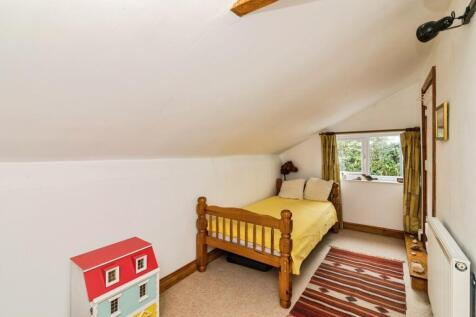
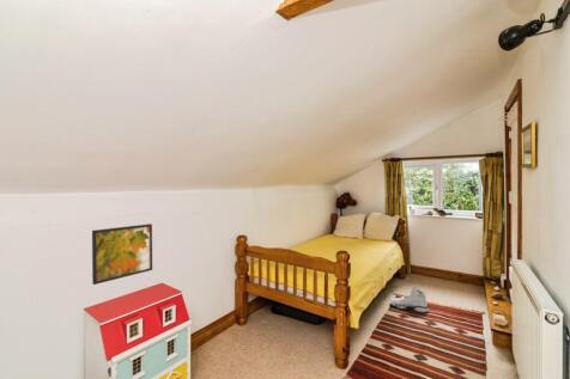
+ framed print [91,222,153,286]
+ sneaker [389,286,430,313]
